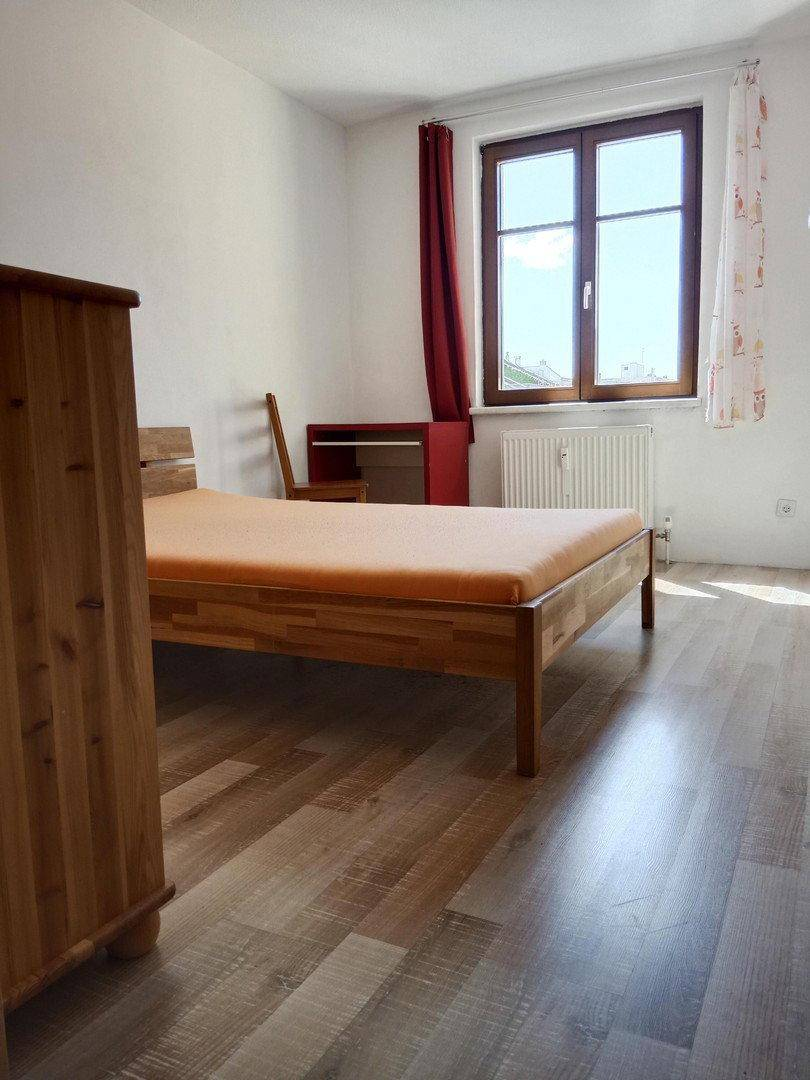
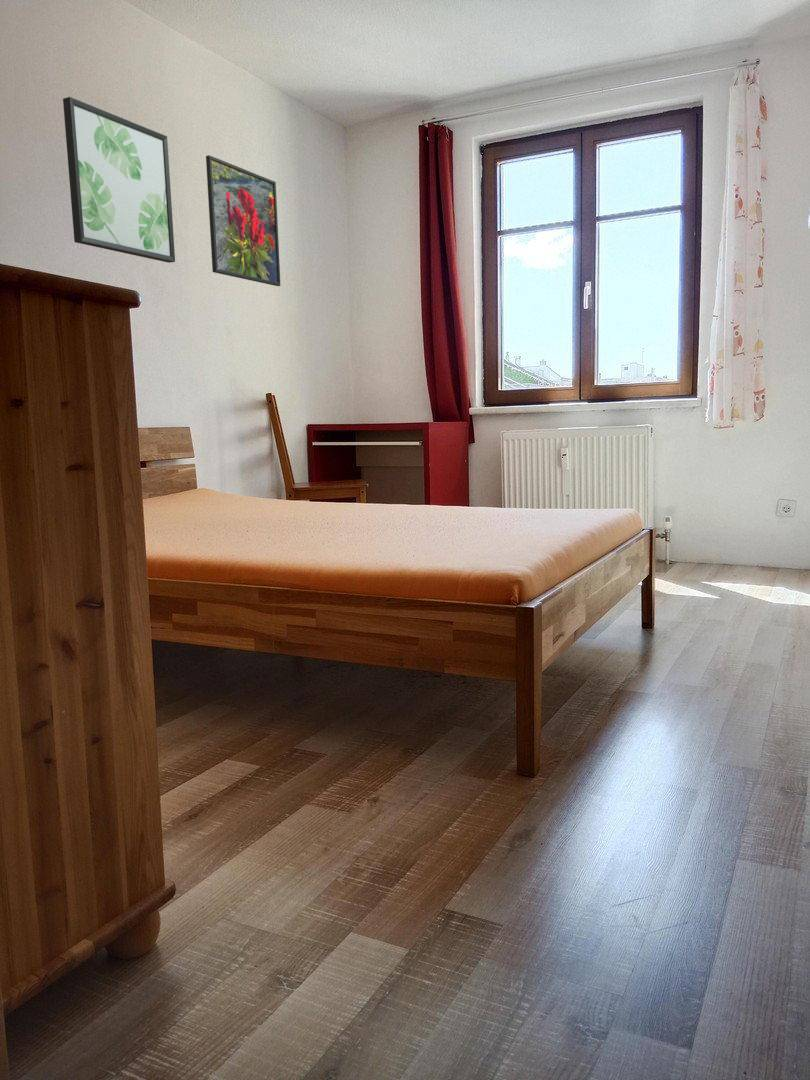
+ wall art [62,96,176,264]
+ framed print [205,154,282,287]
